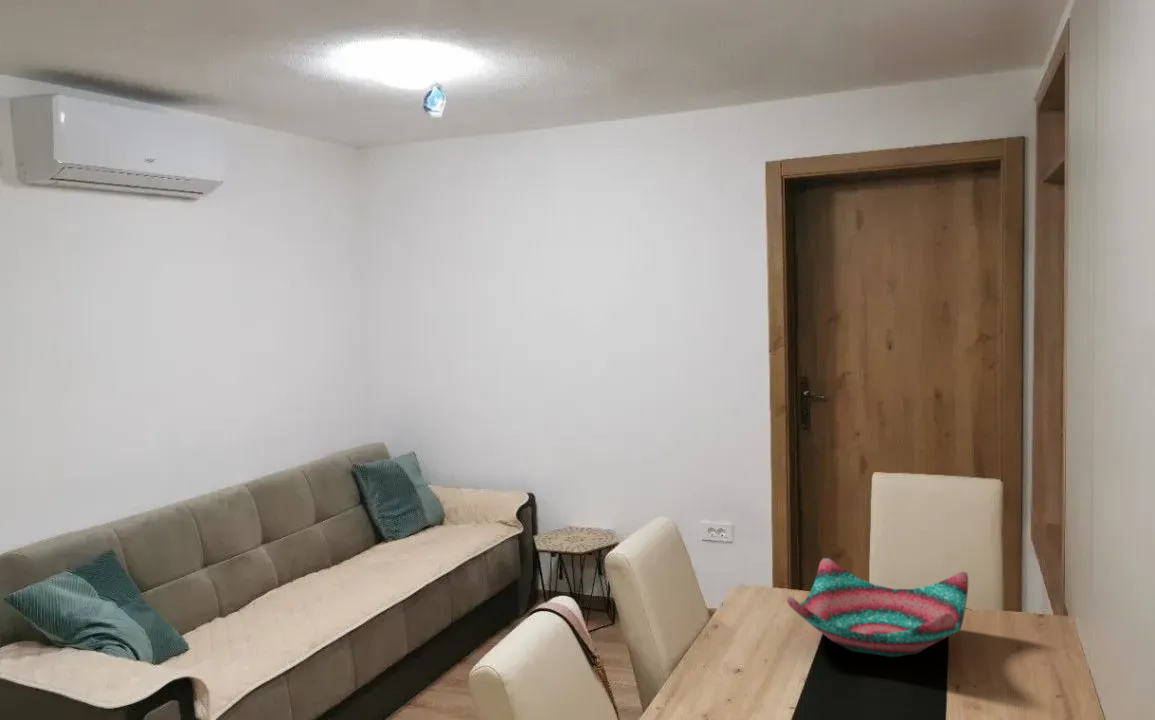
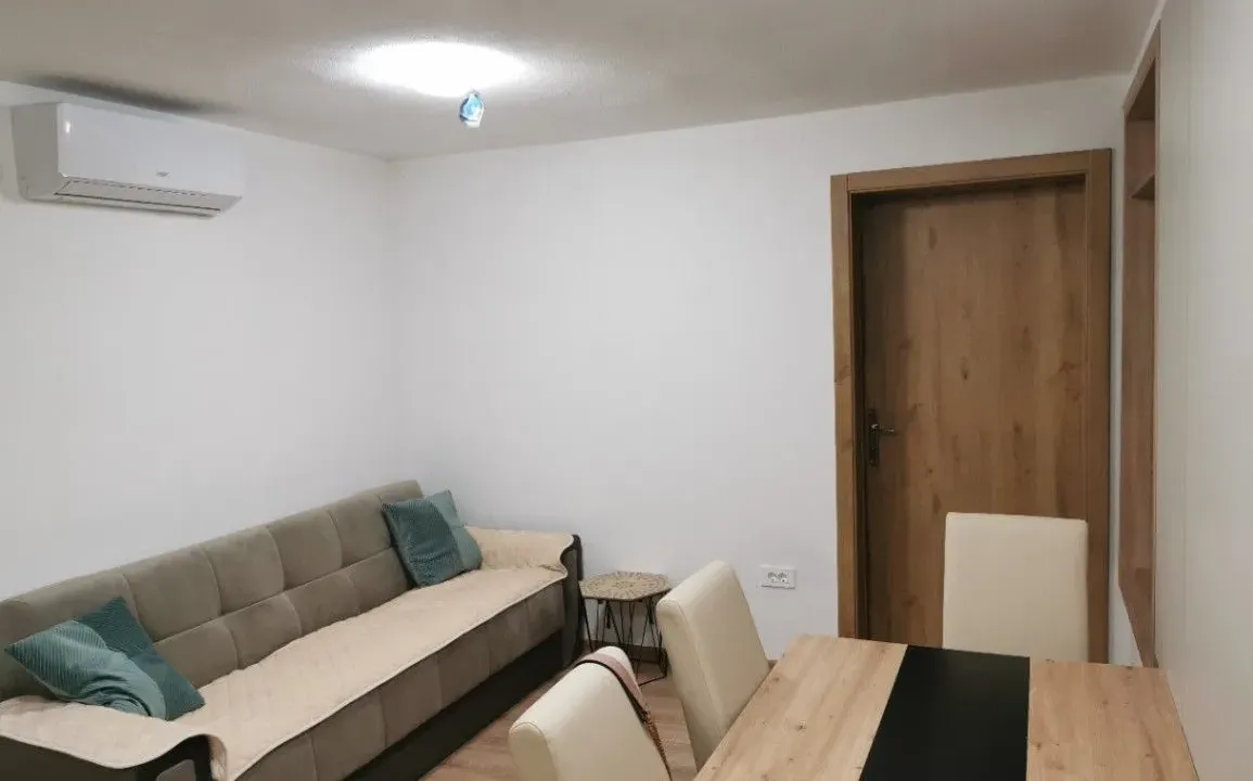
- decorative bowl [786,557,969,658]
